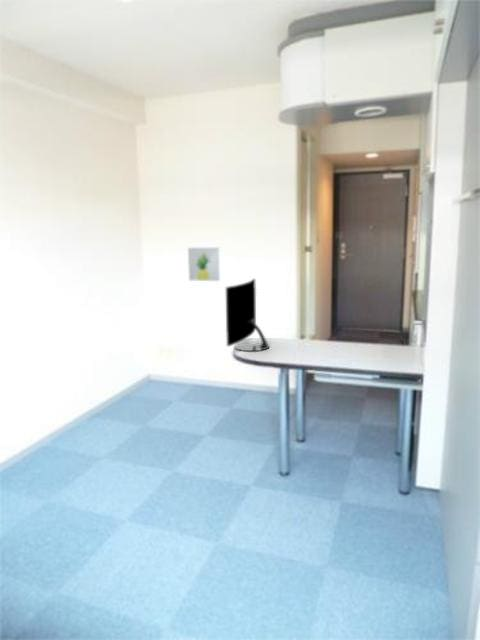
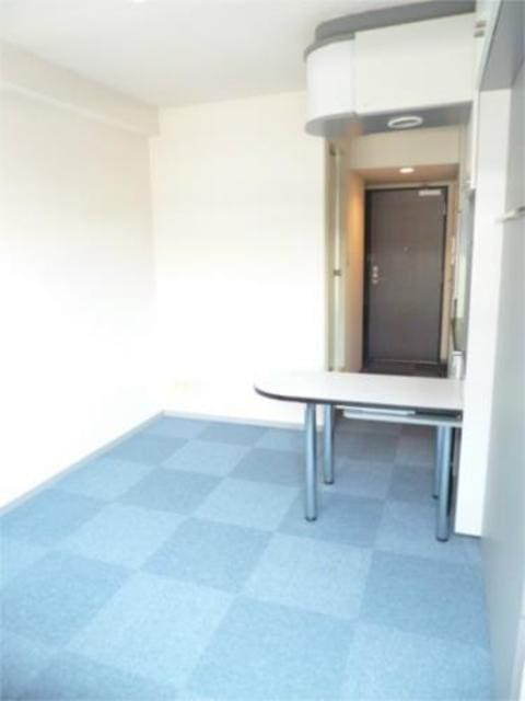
- wall art [187,246,221,282]
- monitor [225,278,270,352]
